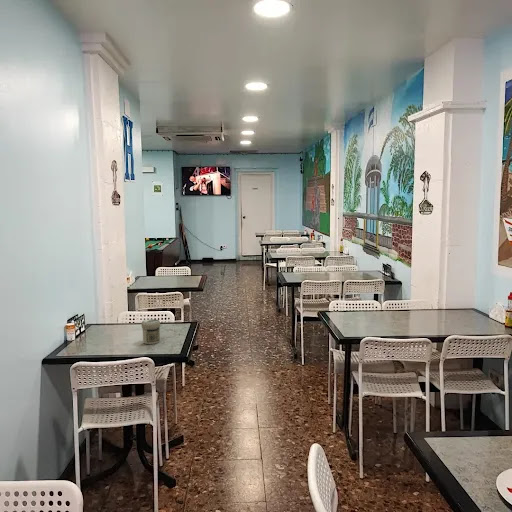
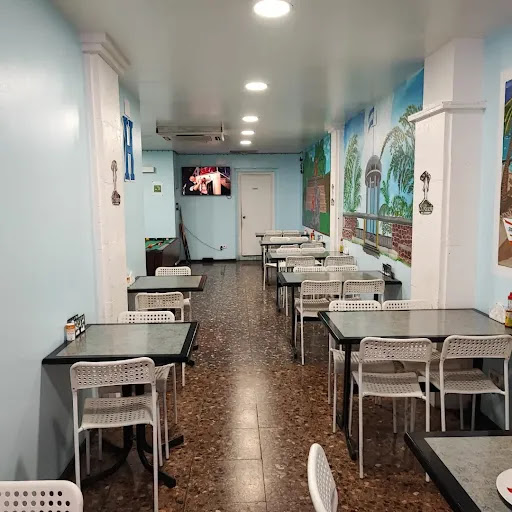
- jar [141,318,161,345]
